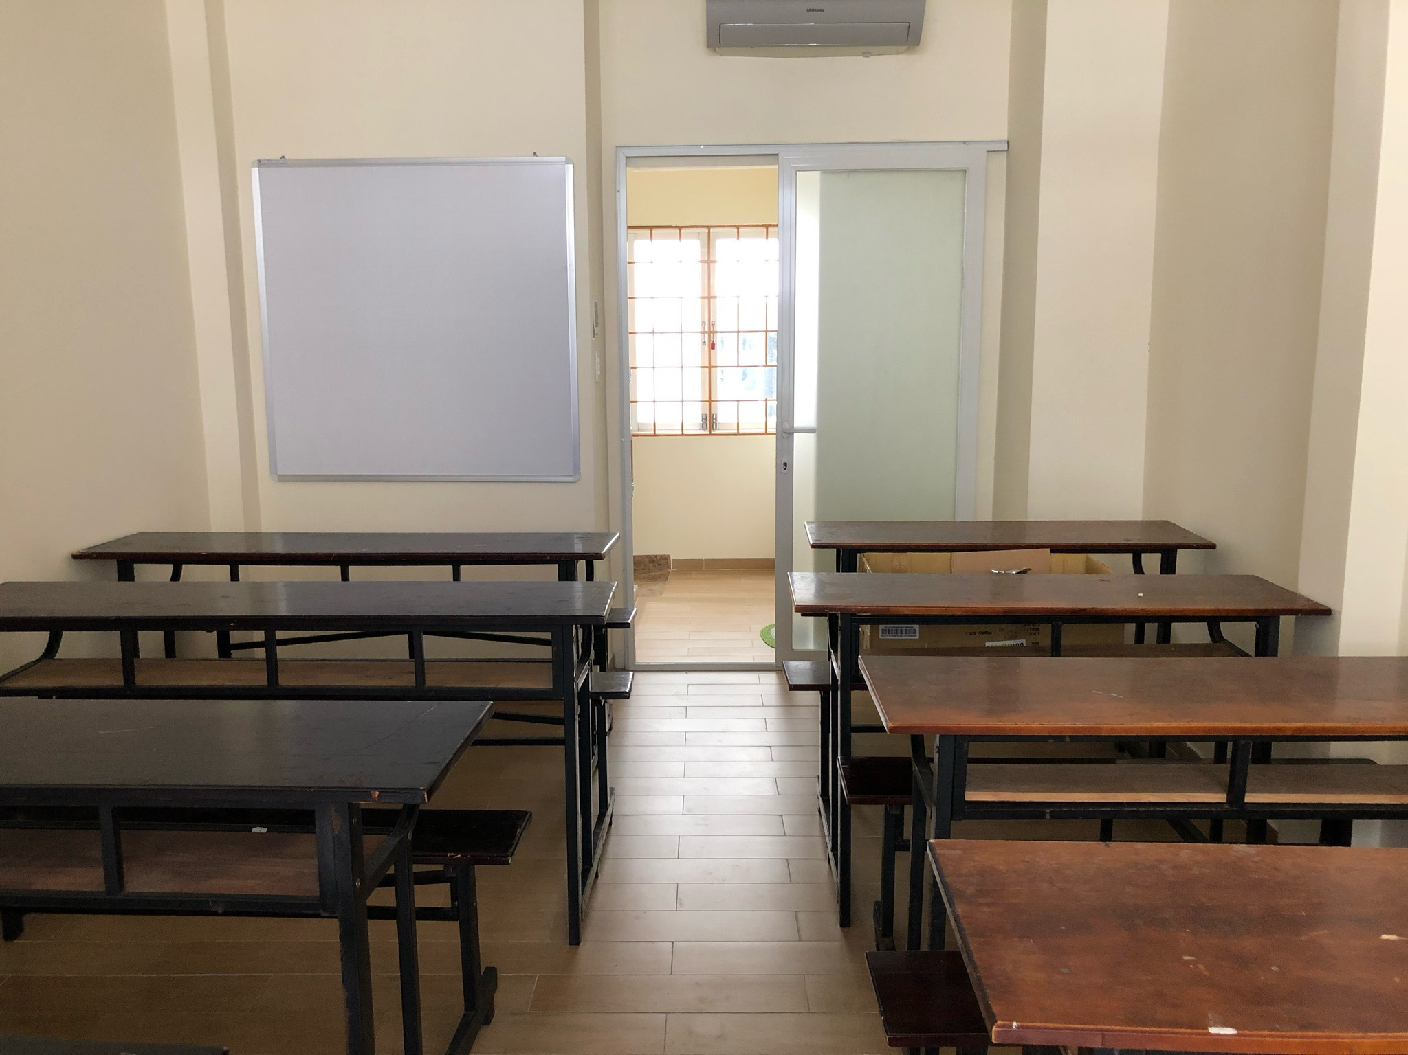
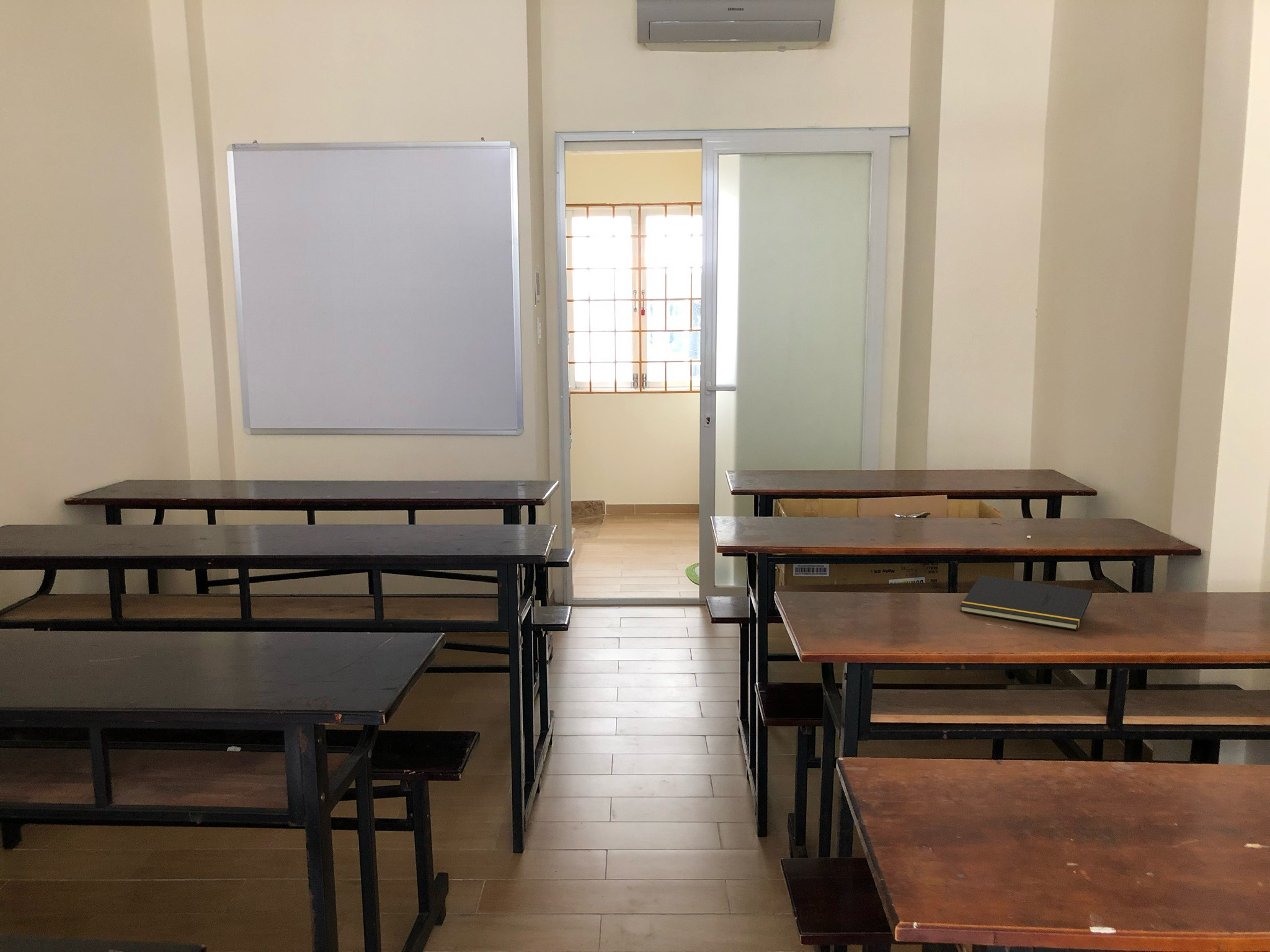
+ notepad [959,575,1093,631]
